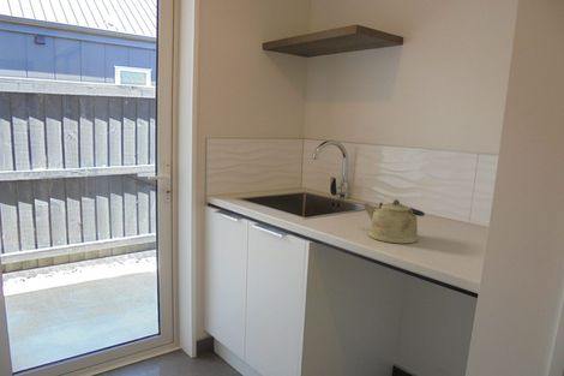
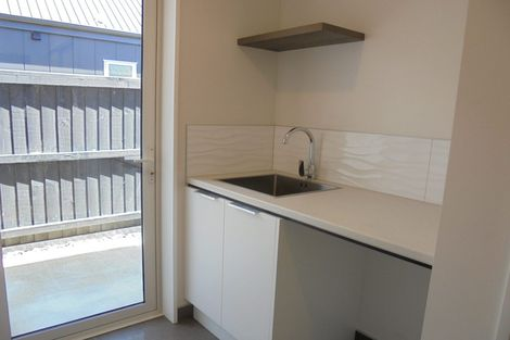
- kettle [362,198,426,245]
